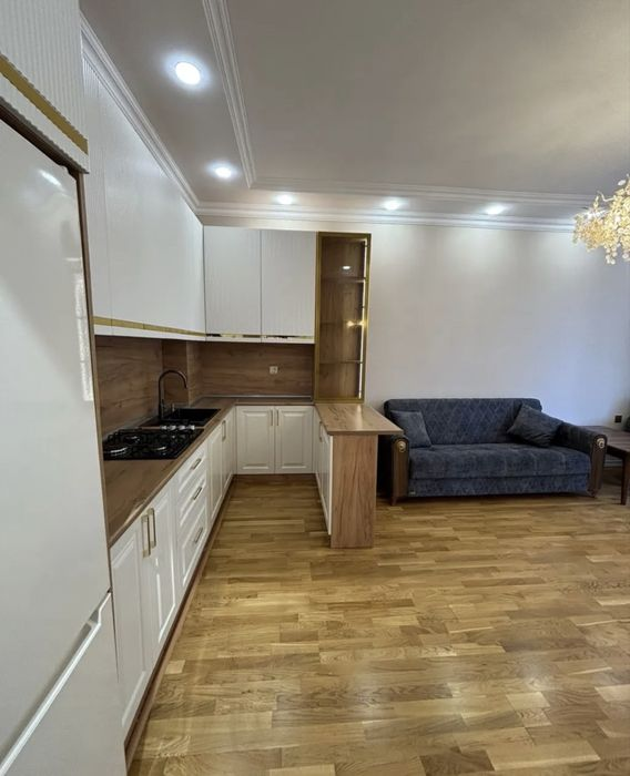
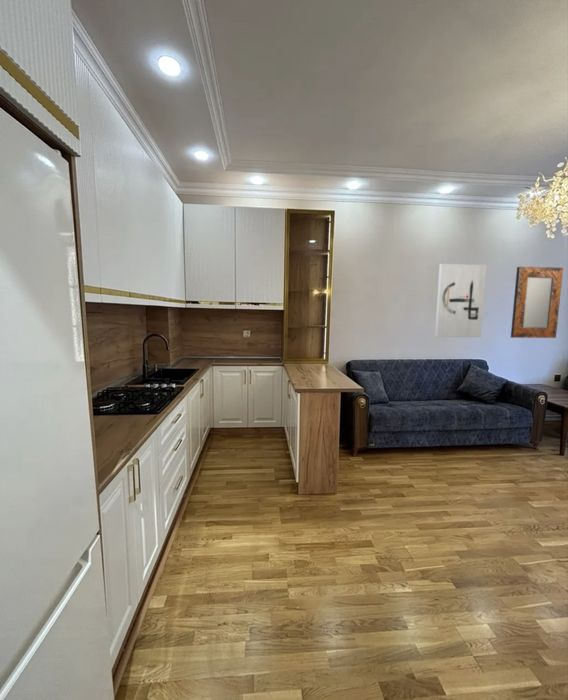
+ home mirror [510,266,564,339]
+ wall art [434,263,487,338]
